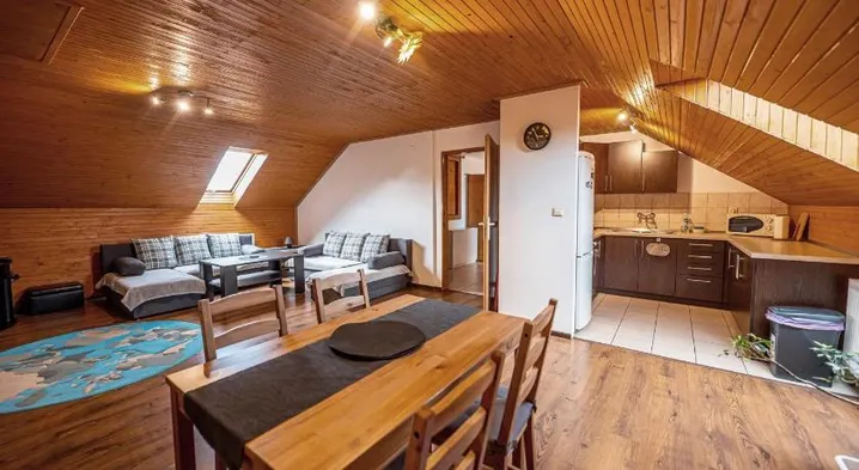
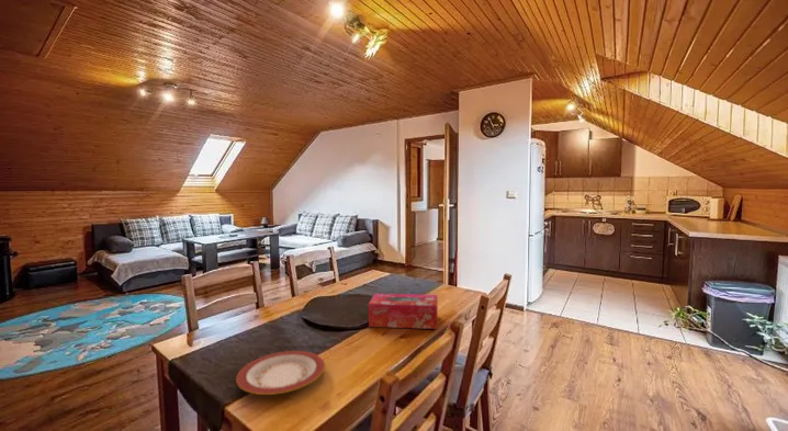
+ plate [235,350,326,396]
+ tissue box [368,293,439,330]
